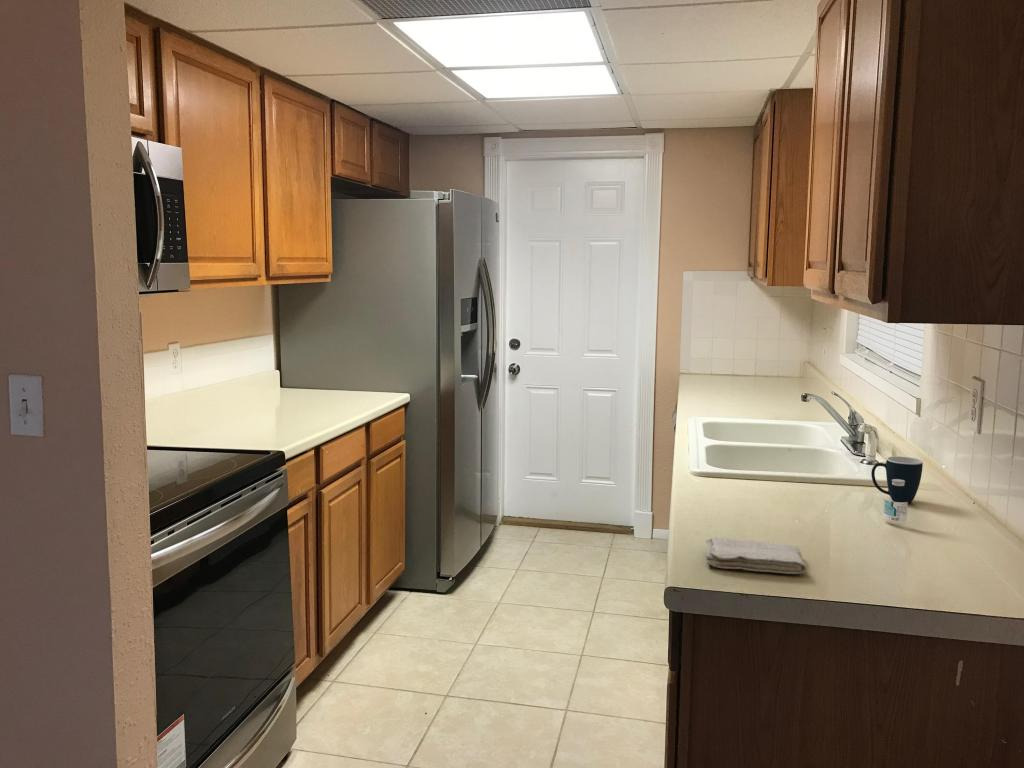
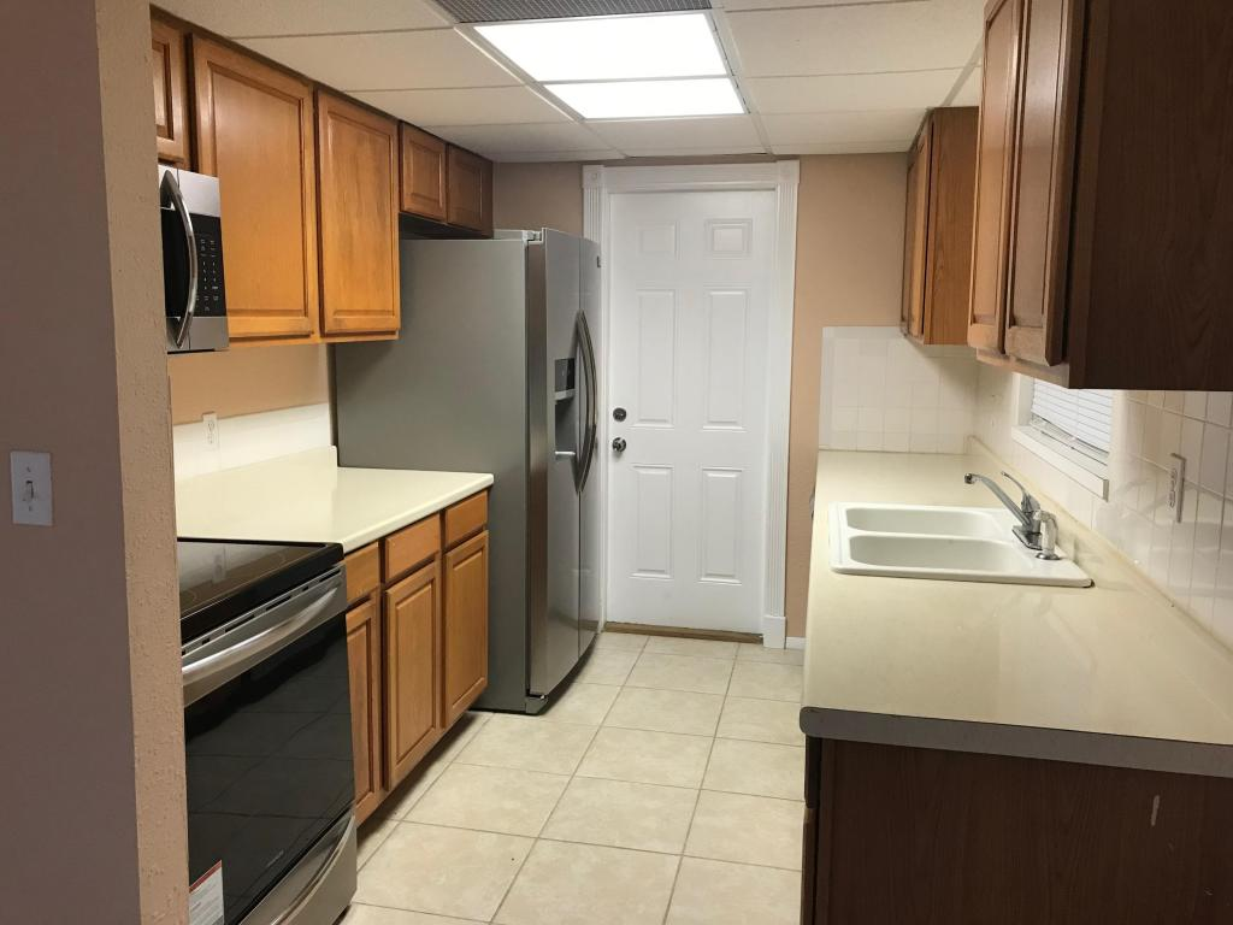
- mug [870,455,924,504]
- washcloth [705,536,808,575]
- jar [883,479,909,522]
